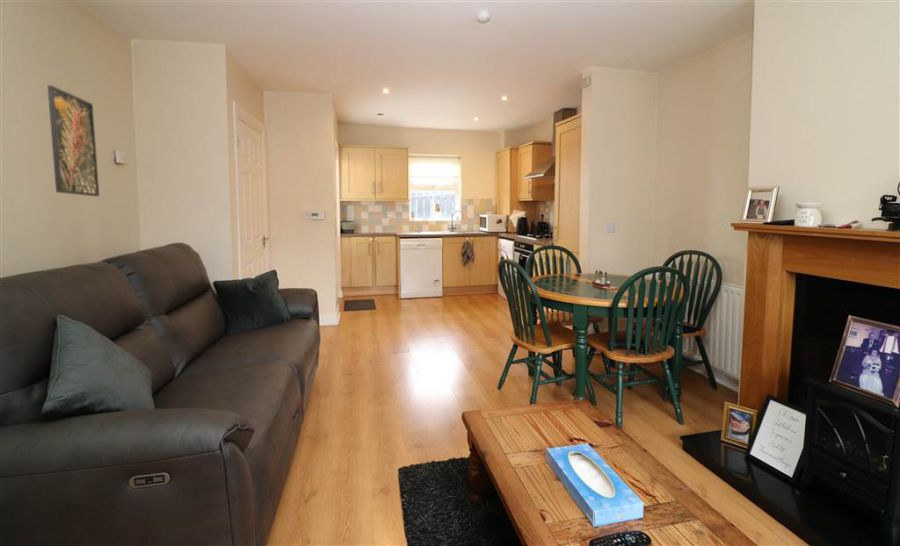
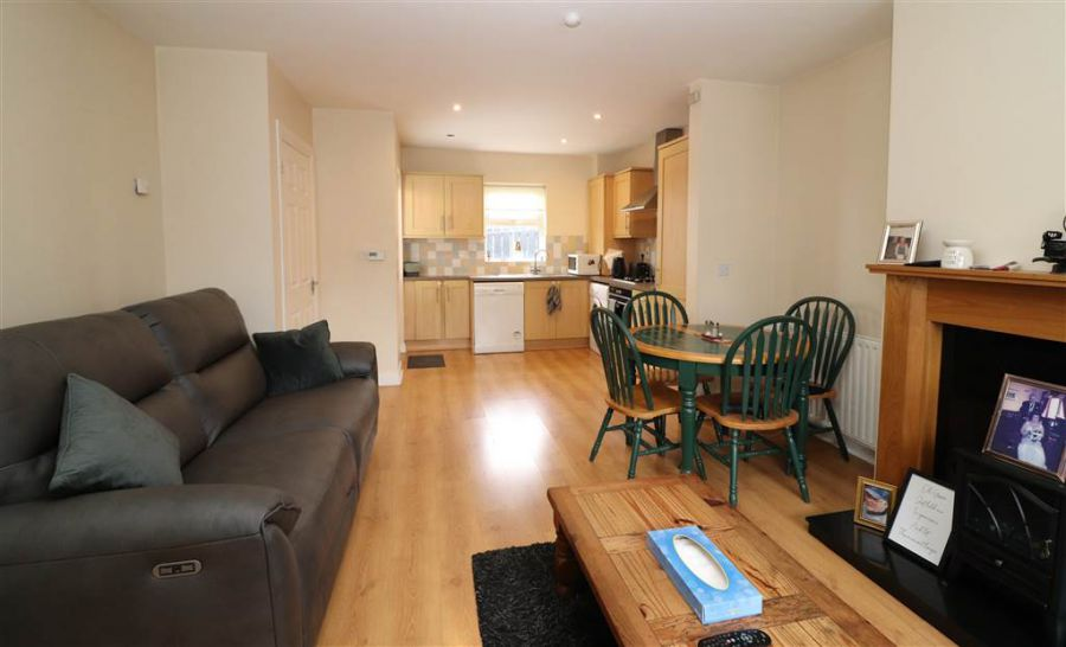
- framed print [46,84,100,197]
